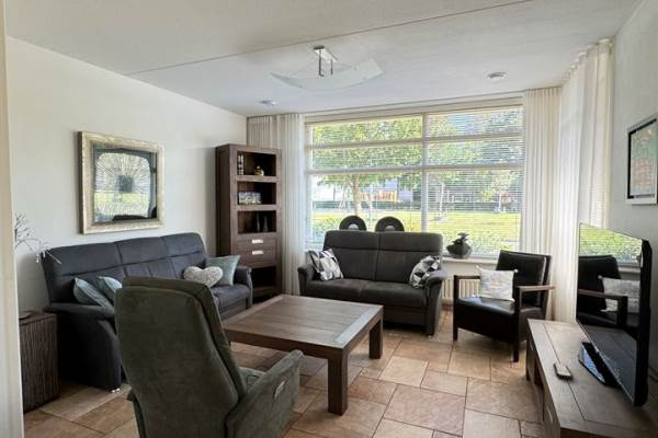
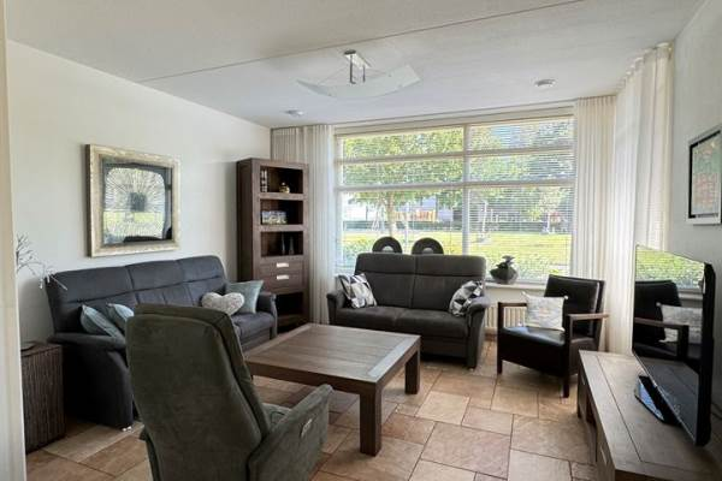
- remote control [552,361,574,381]
